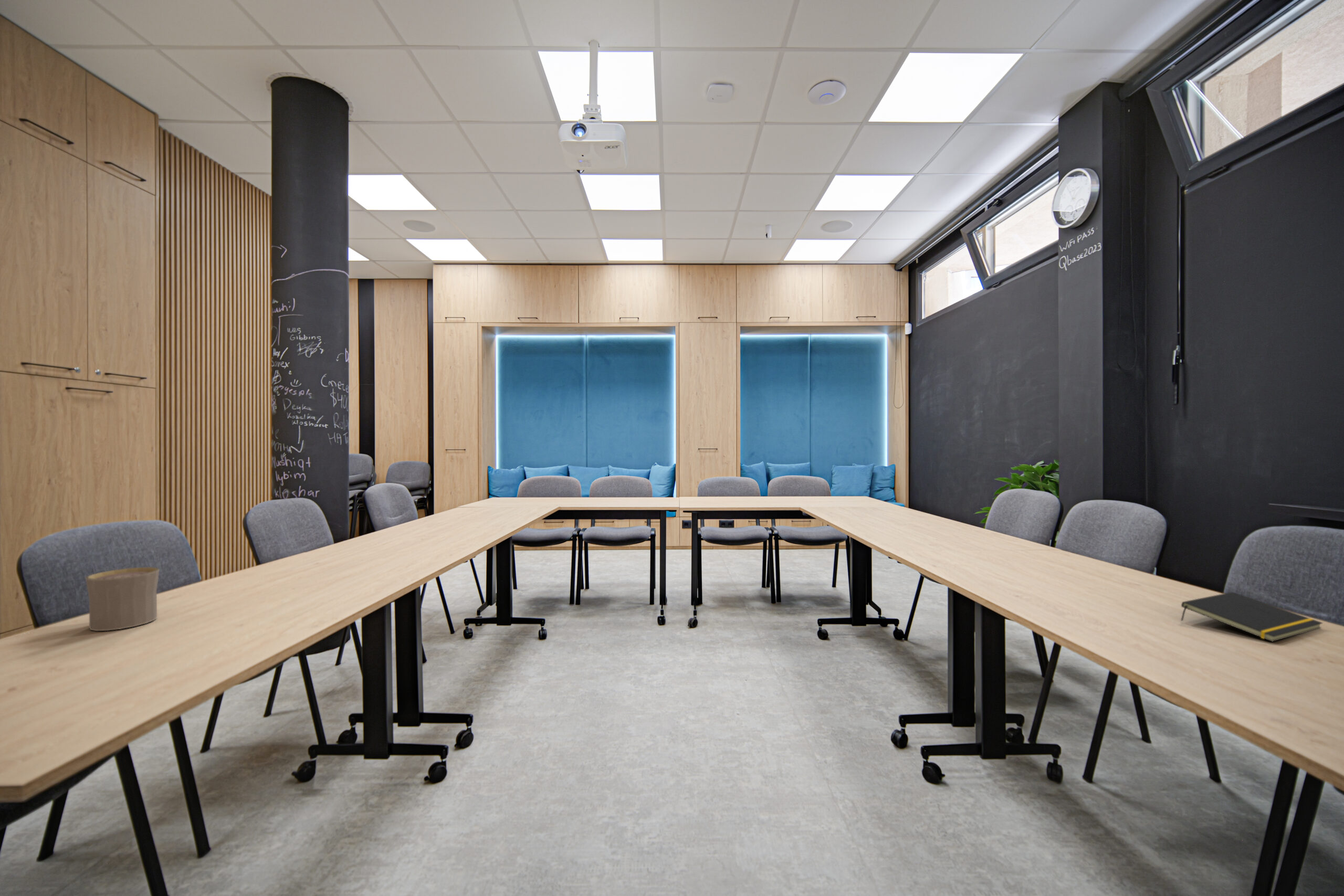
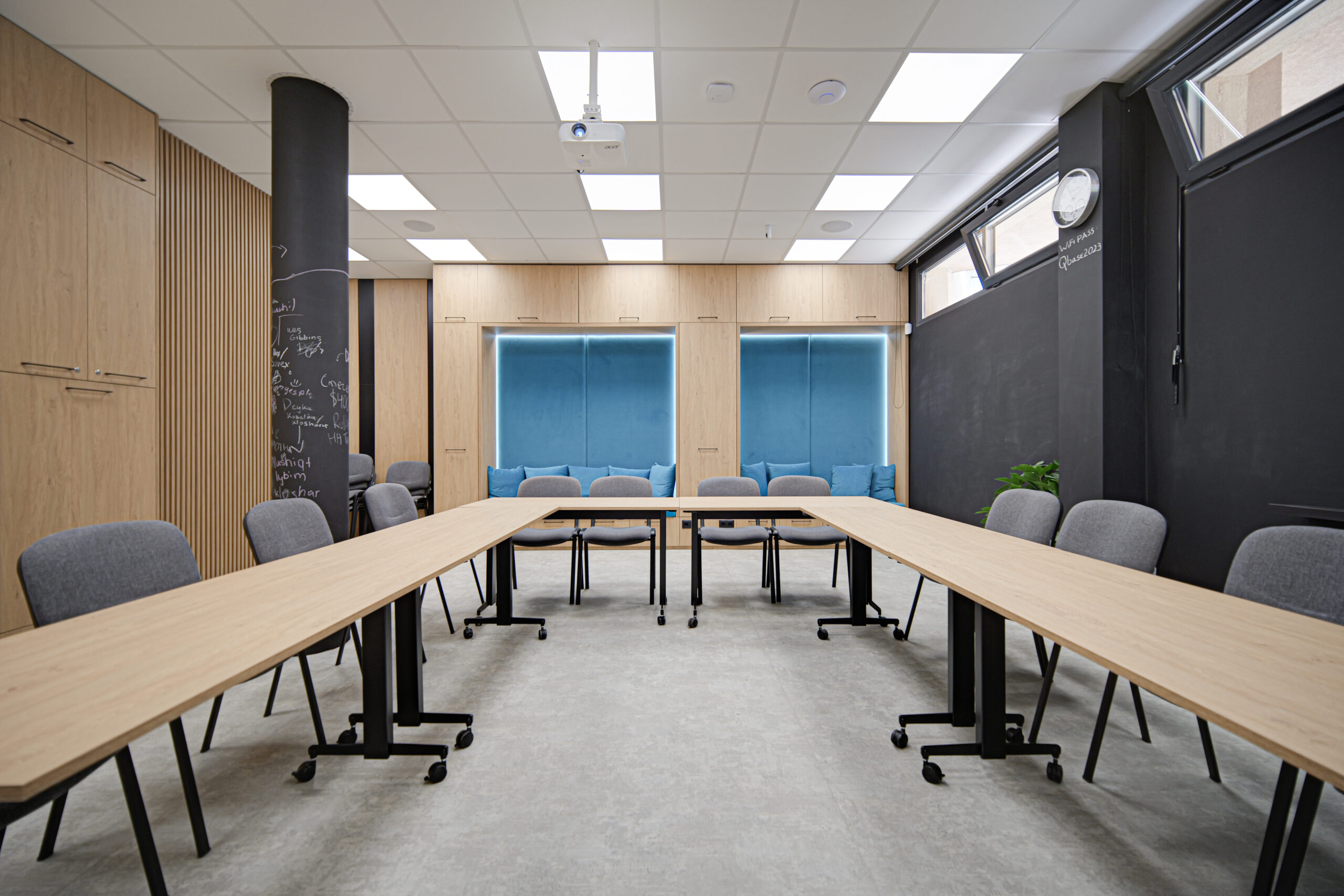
- cup [85,566,160,631]
- notepad [1180,592,1324,642]
